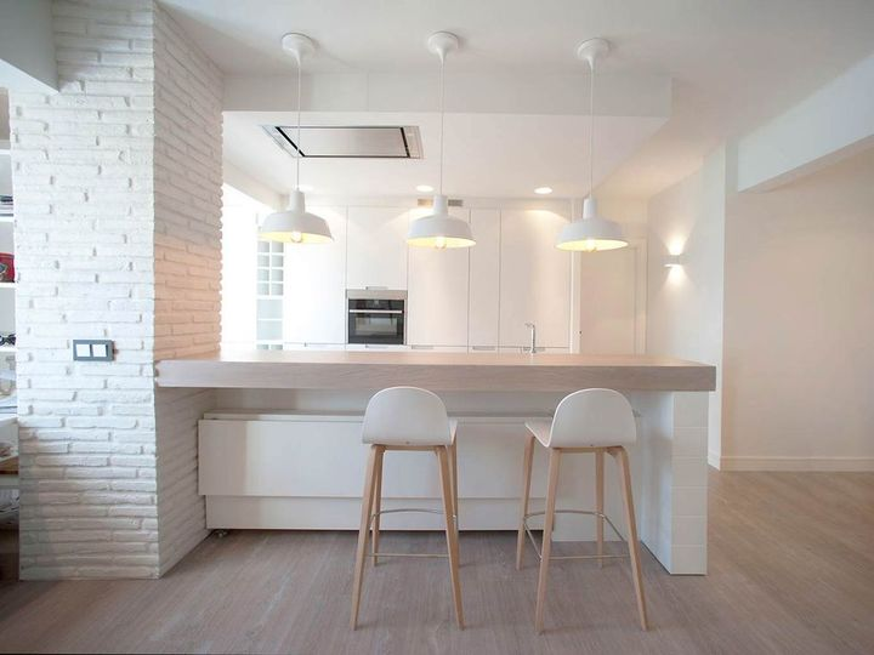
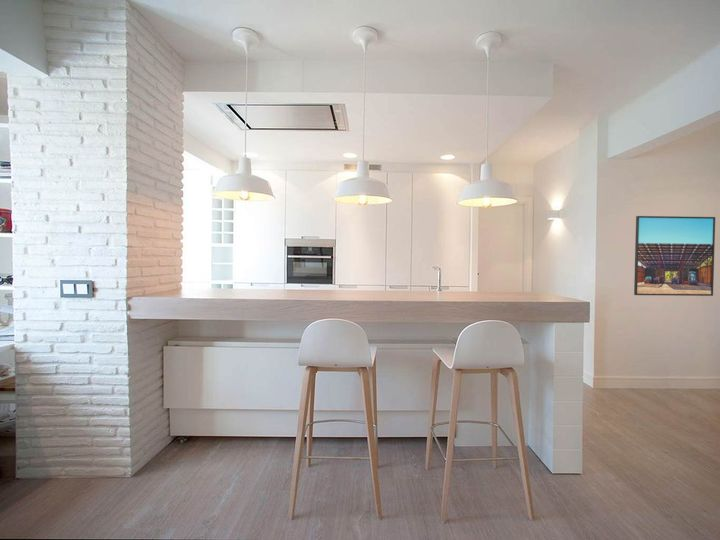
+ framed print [633,215,716,297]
